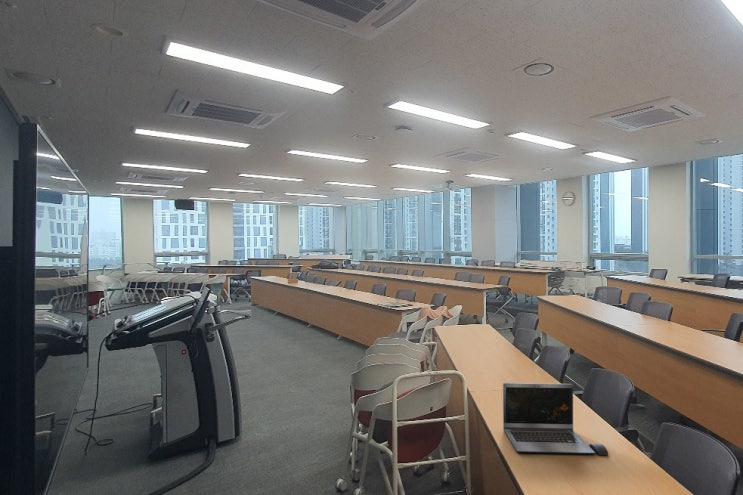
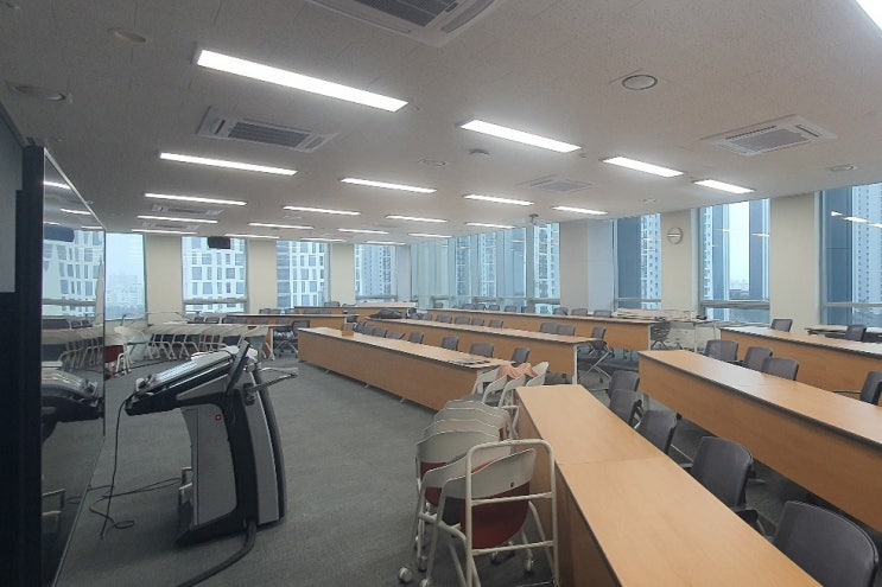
- laptop [502,382,609,456]
